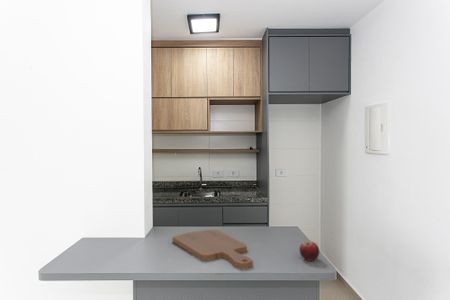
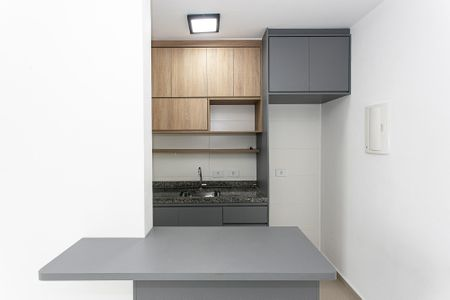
- cutting board [171,228,254,270]
- fruit [298,240,320,262]
